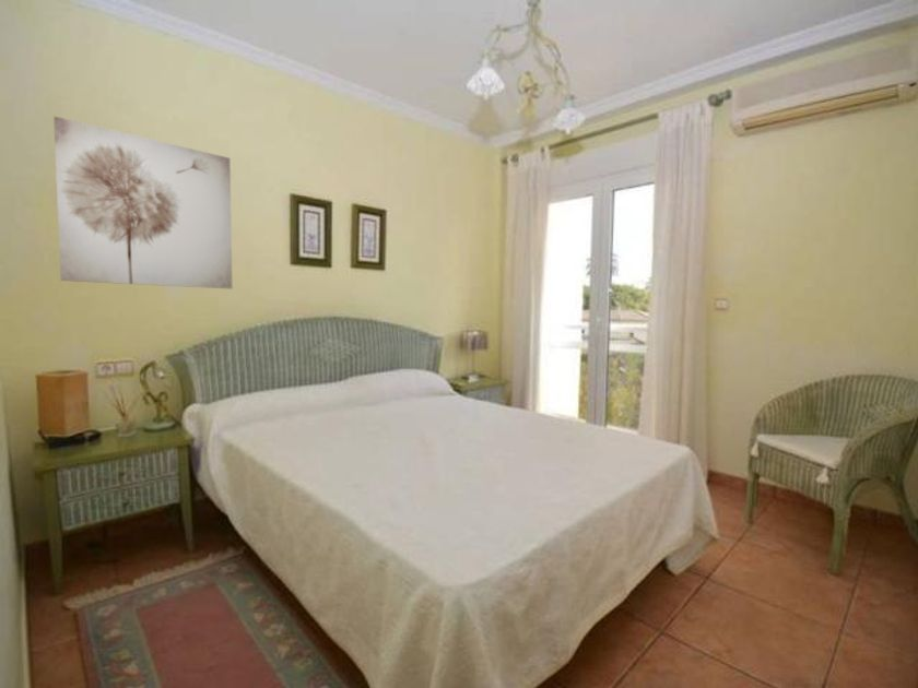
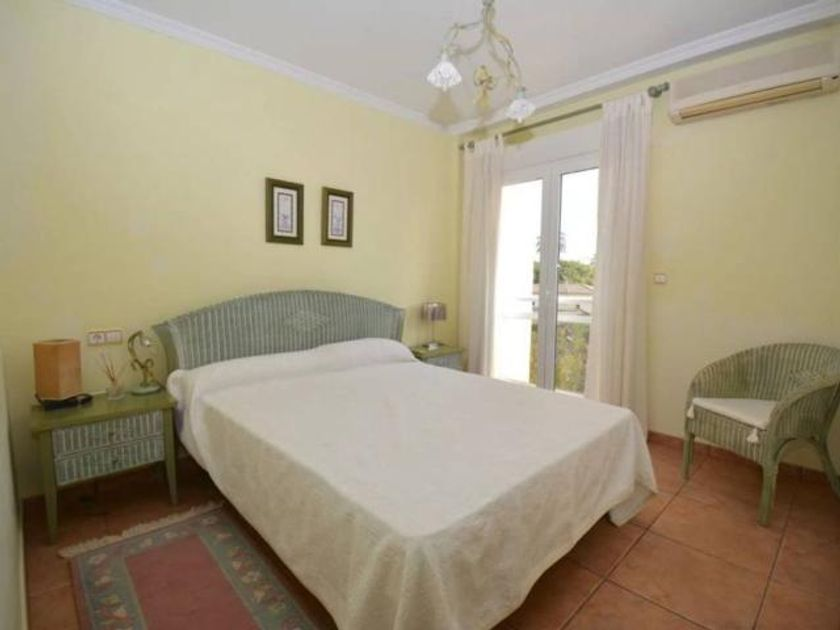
- wall art [52,115,233,289]
